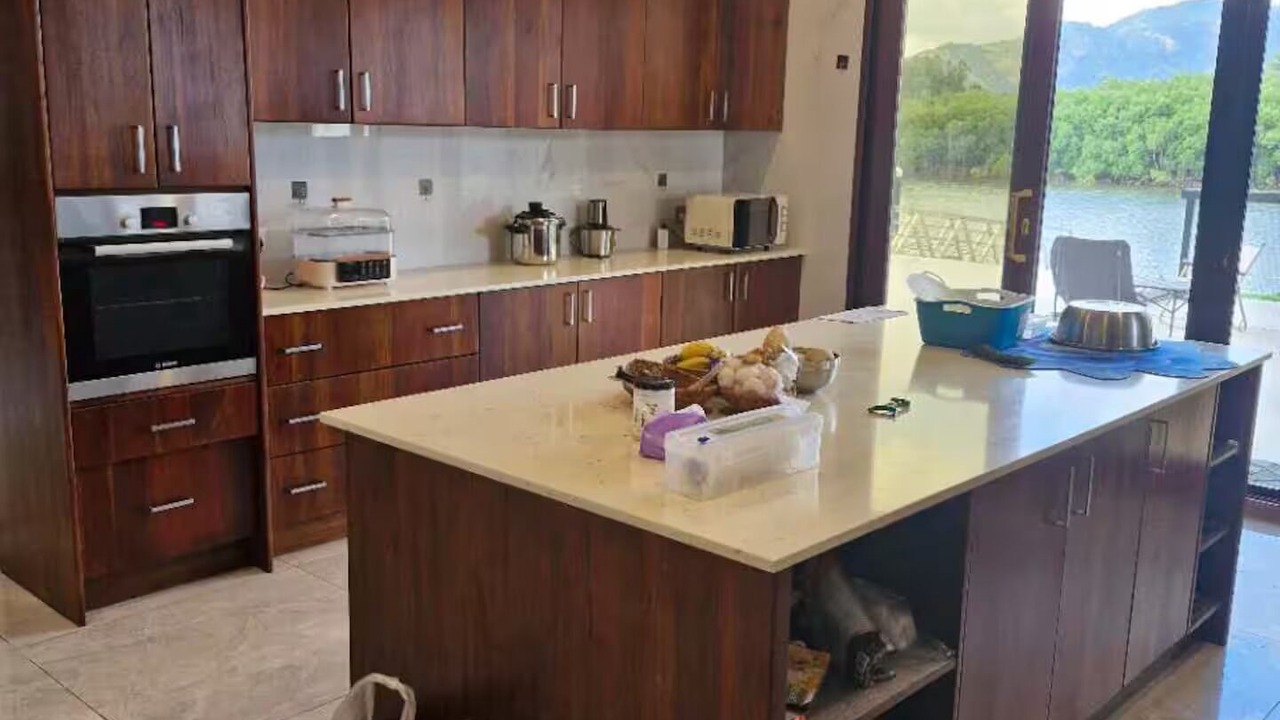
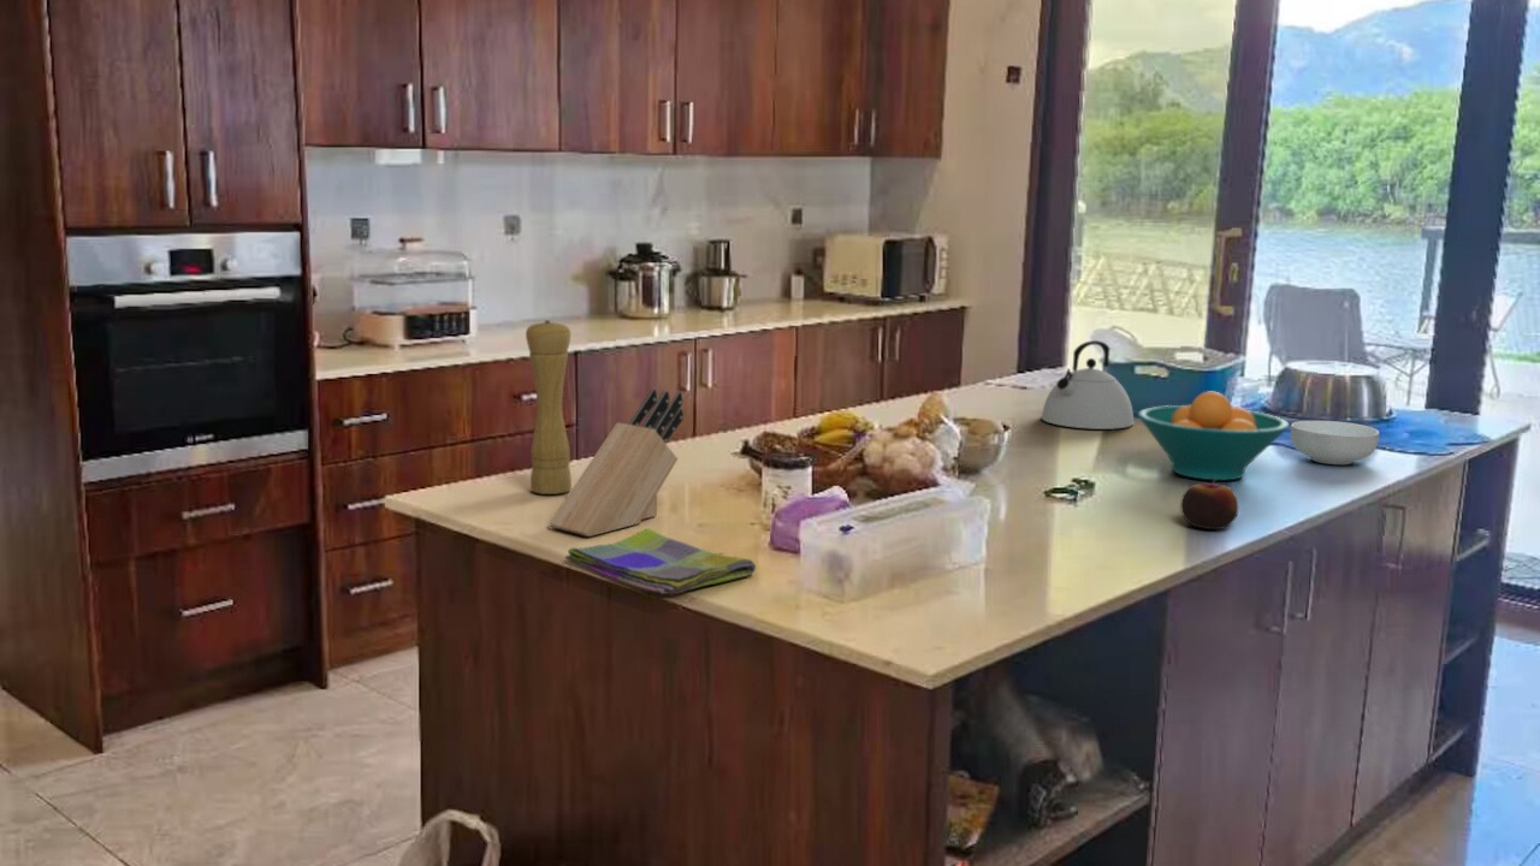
+ fruit bowl [1136,391,1291,481]
+ cereal bowl [1290,420,1380,465]
+ apple [1179,480,1239,530]
+ pepper mill [525,319,573,496]
+ dish towel [564,527,757,597]
+ kettle [1041,339,1135,431]
+ knife block [547,388,685,538]
